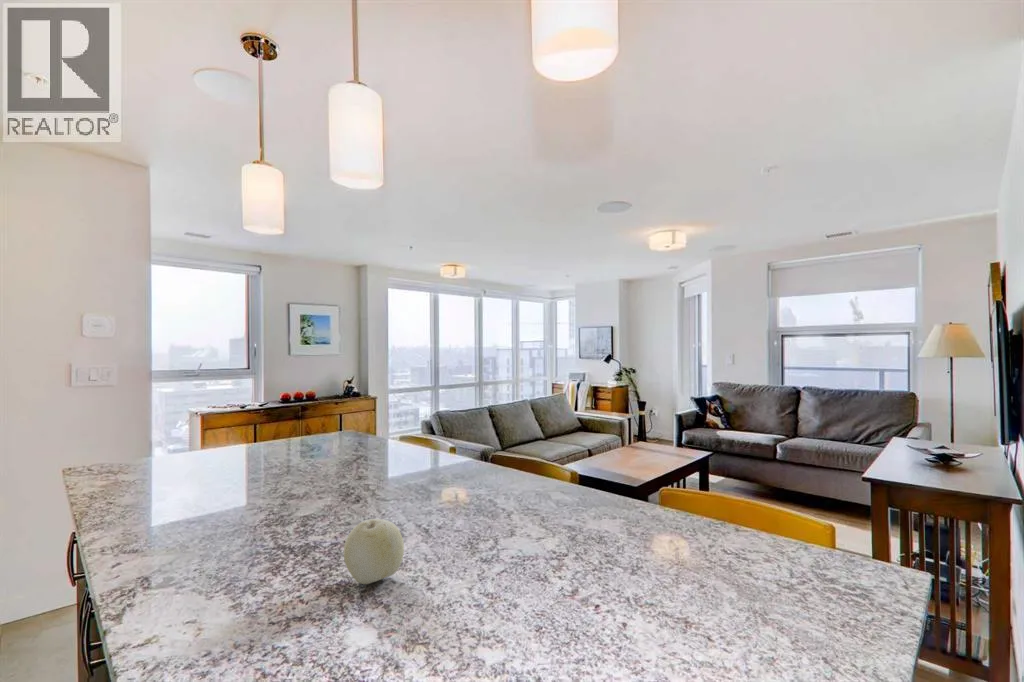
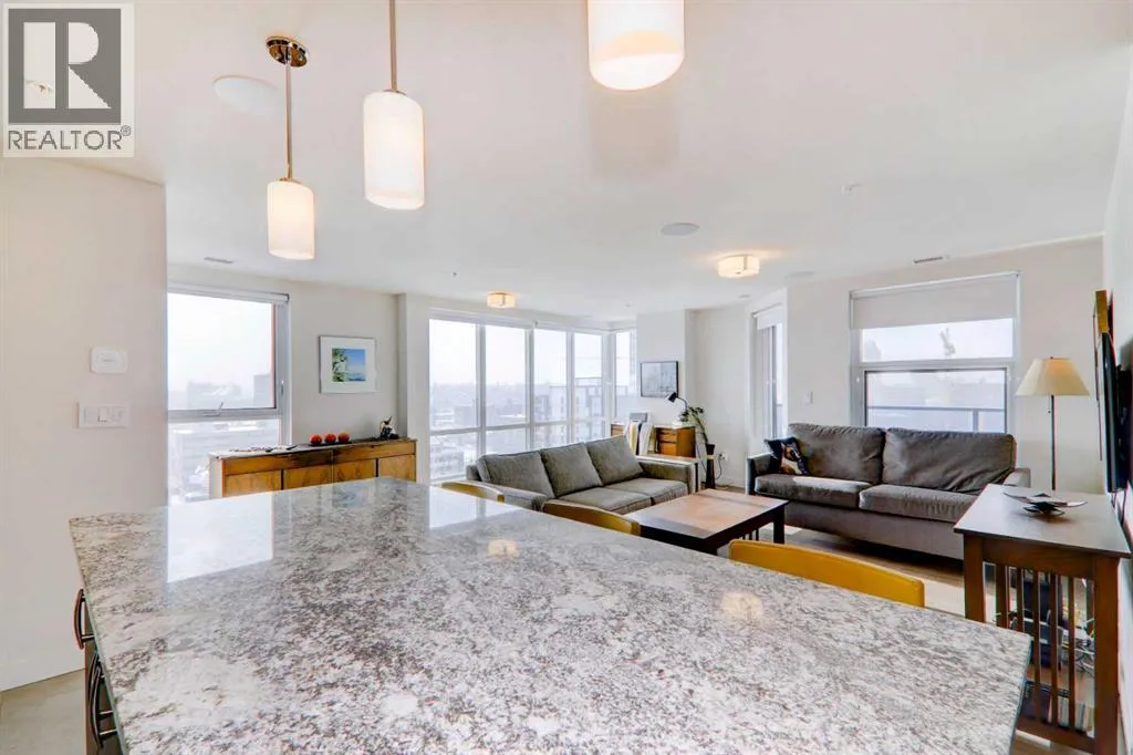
- fruit [343,518,405,585]
